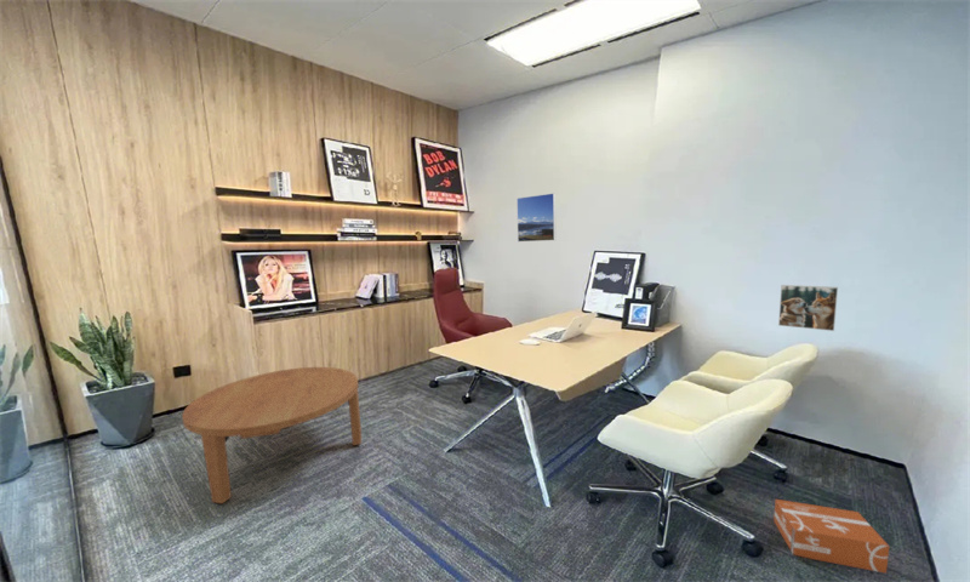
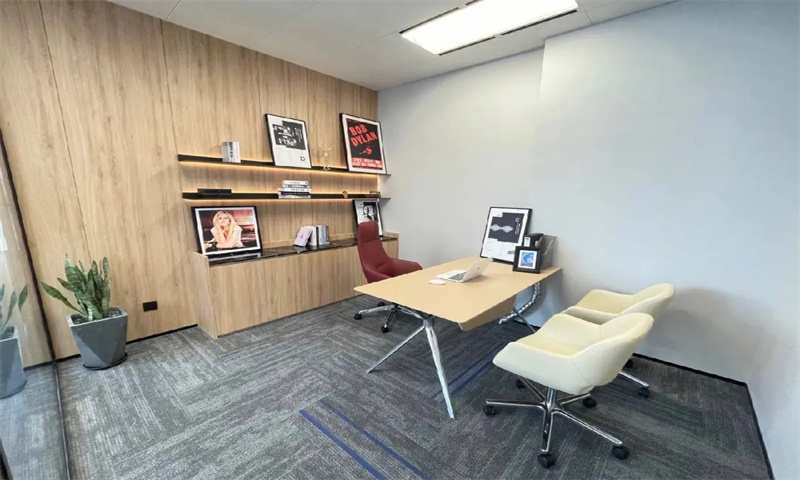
- cardboard box [772,498,890,575]
- coffee table [181,366,363,504]
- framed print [515,192,557,242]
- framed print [777,284,839,332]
